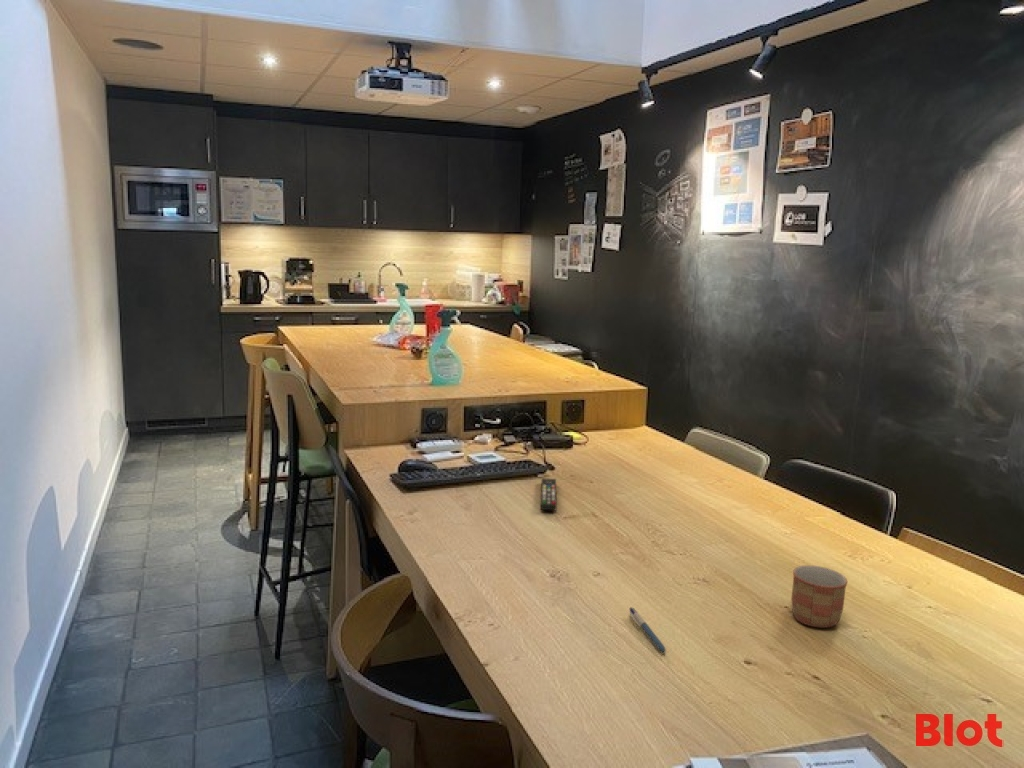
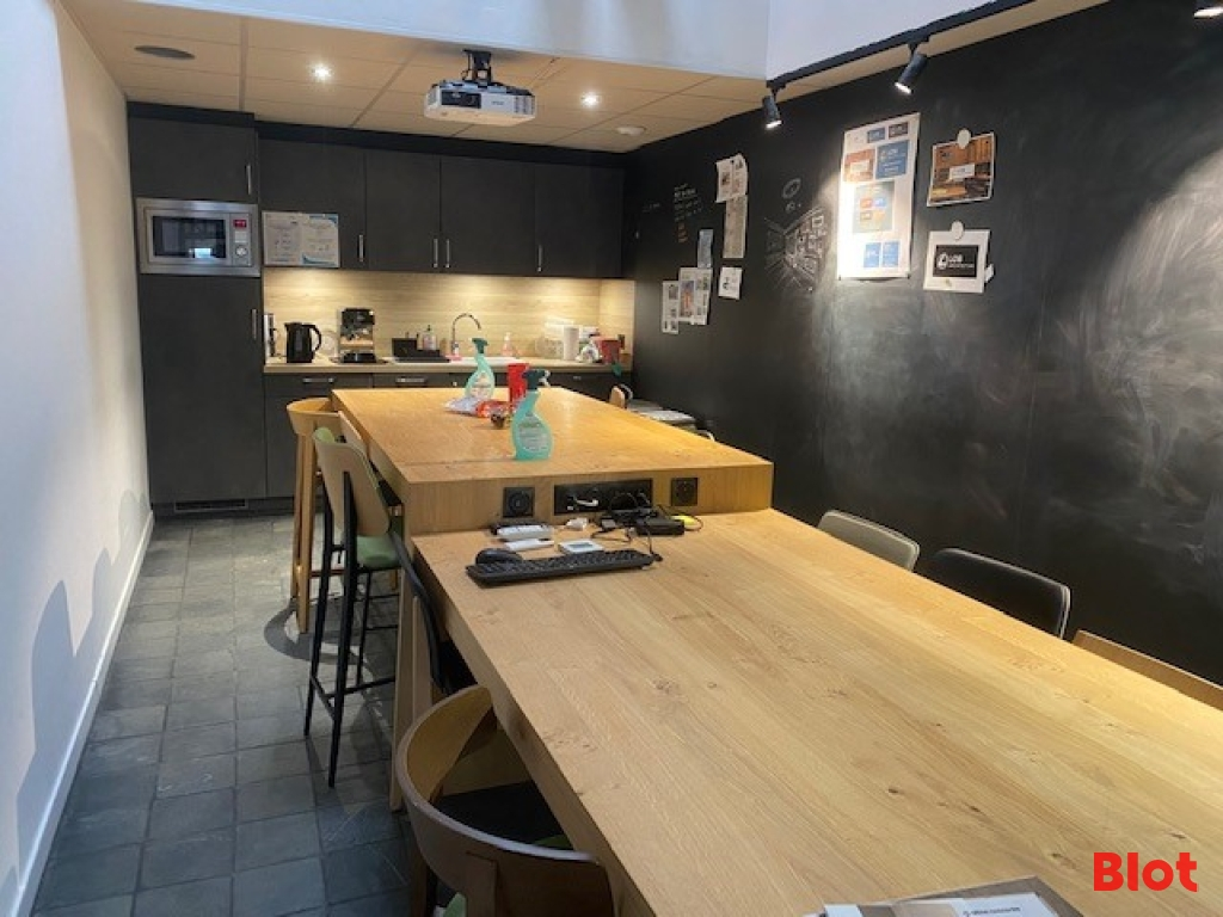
- mug [790,564,848,629]
- pen [628,606,667,654]
- remote control [540,477,558,511]
